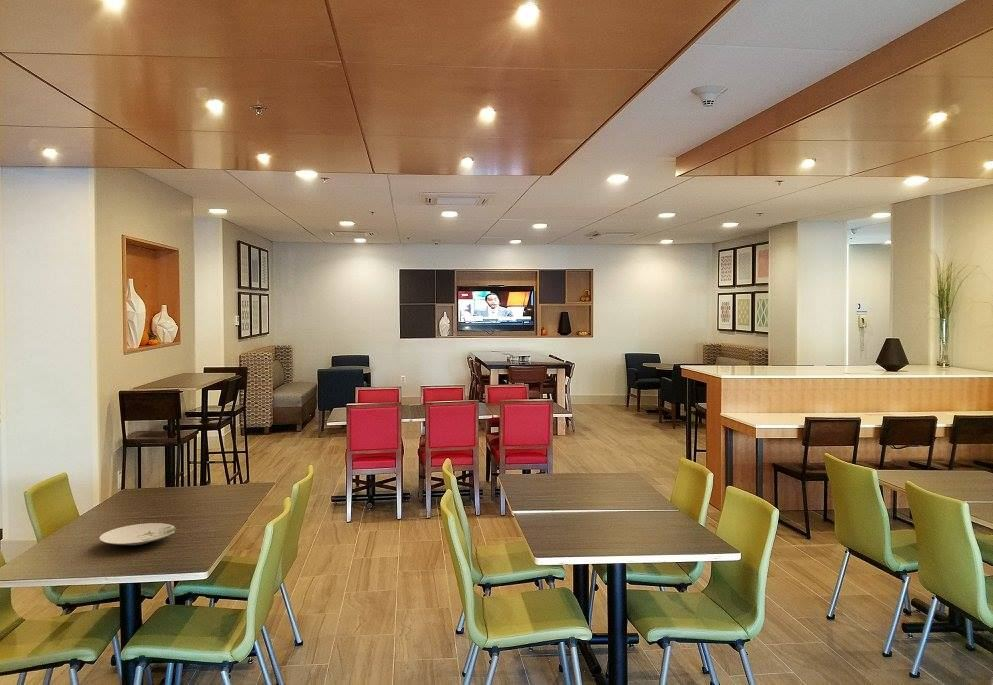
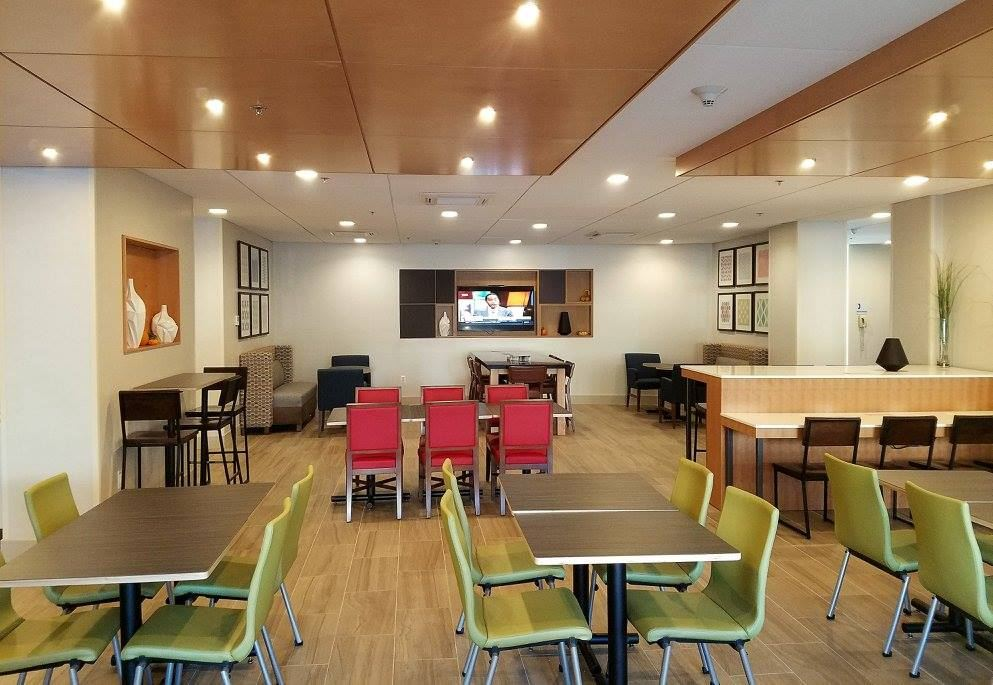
- plate [98,522,177,547]
